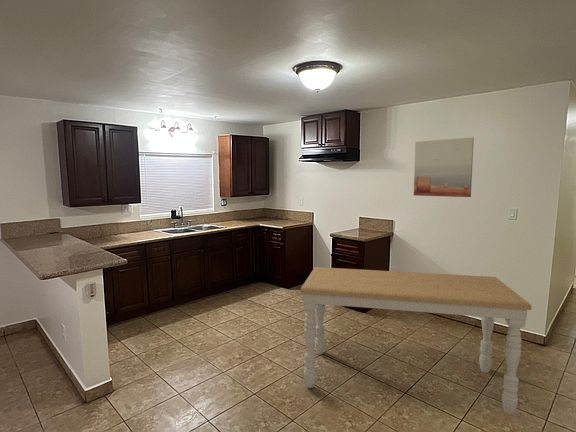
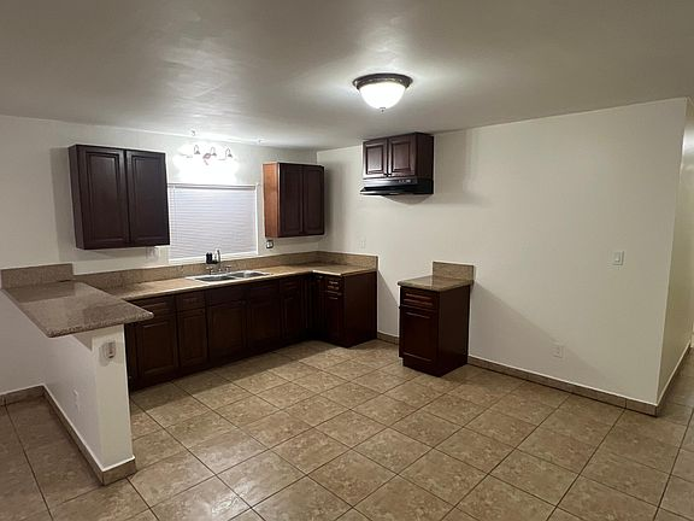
- dining table [299,266,533,416]
- wall art [413,136,475,198]
